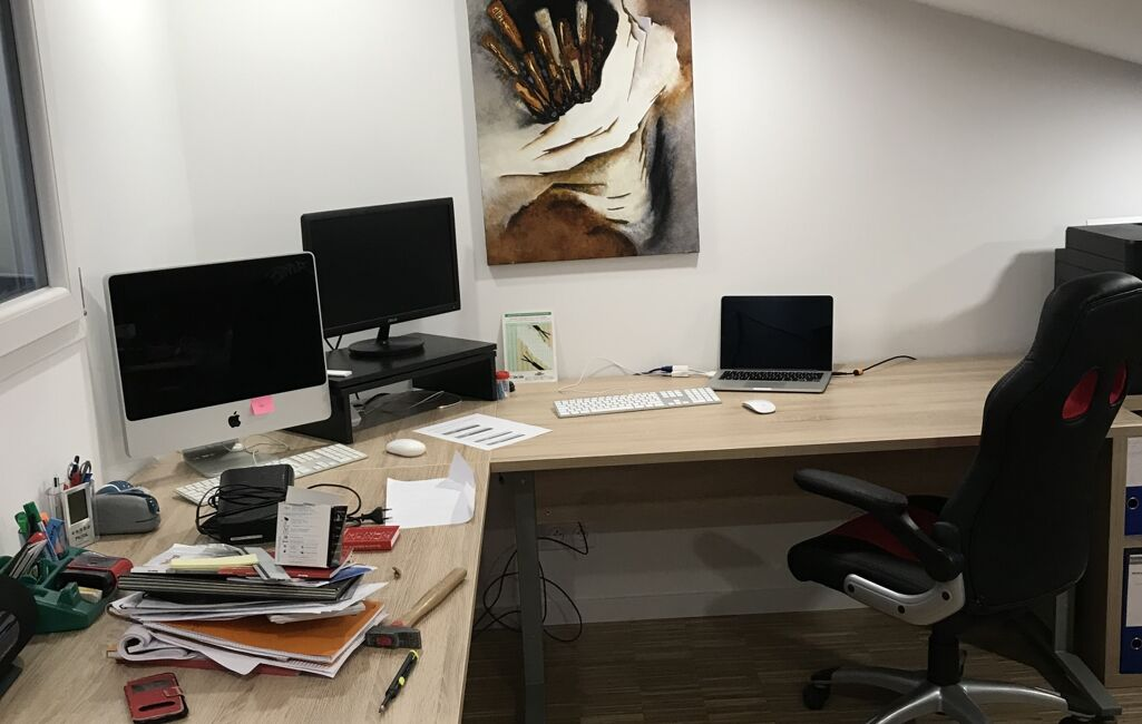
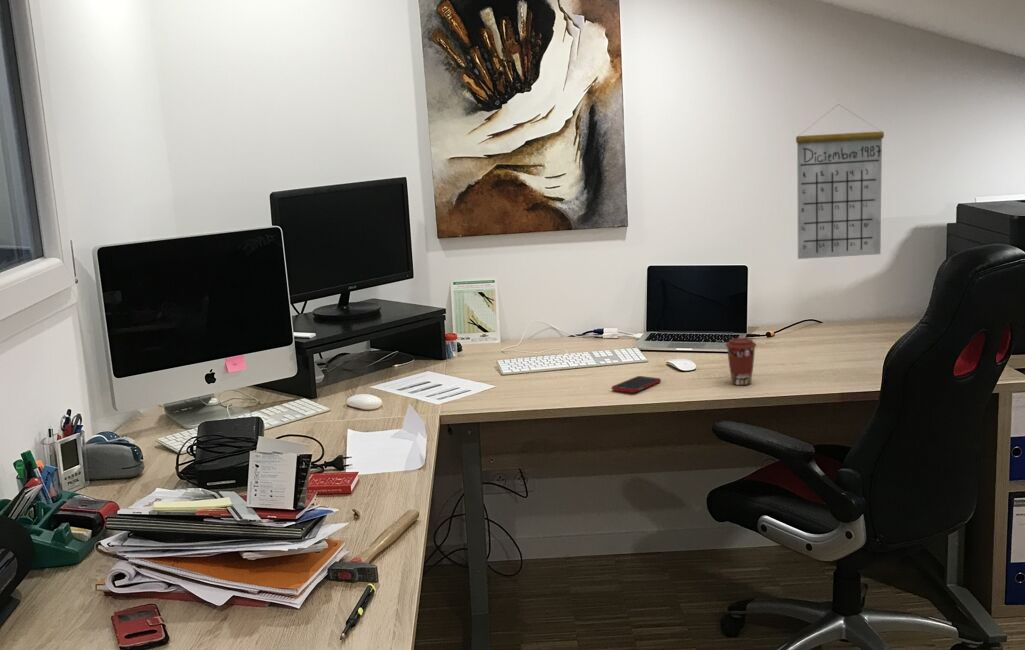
+ coffee cup [725,337,758,386]
+ calendar [795,104,885,260]
+ cell phone [611,375,662,394]
